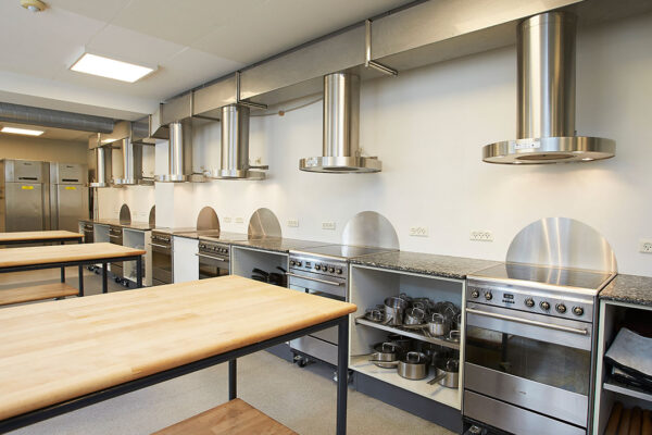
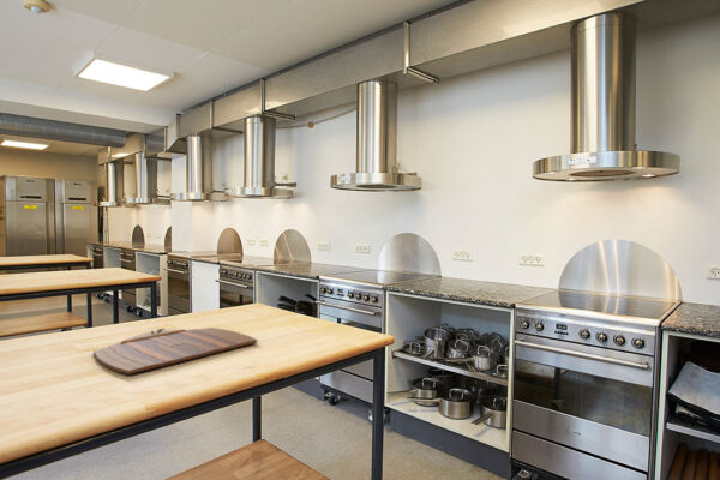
+ cutting board [92,326,258,376]
